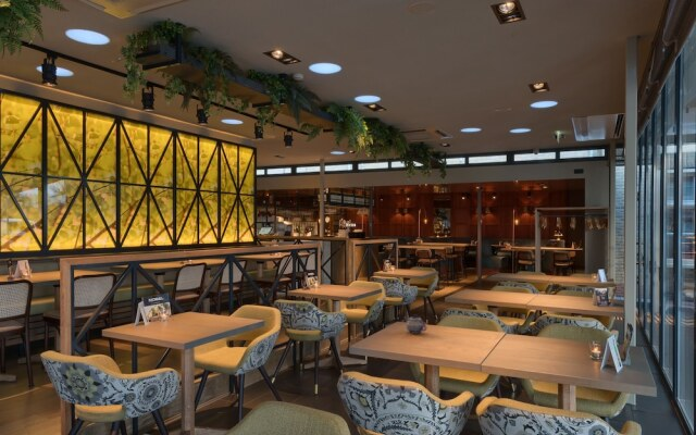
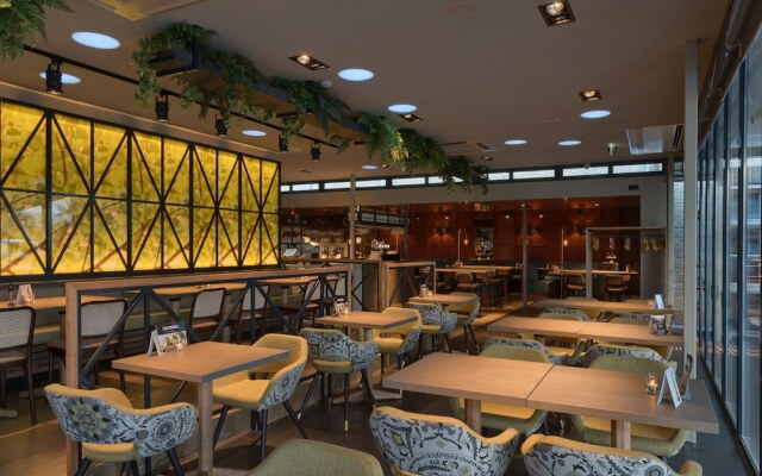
- teapot [402,313,427,335]
